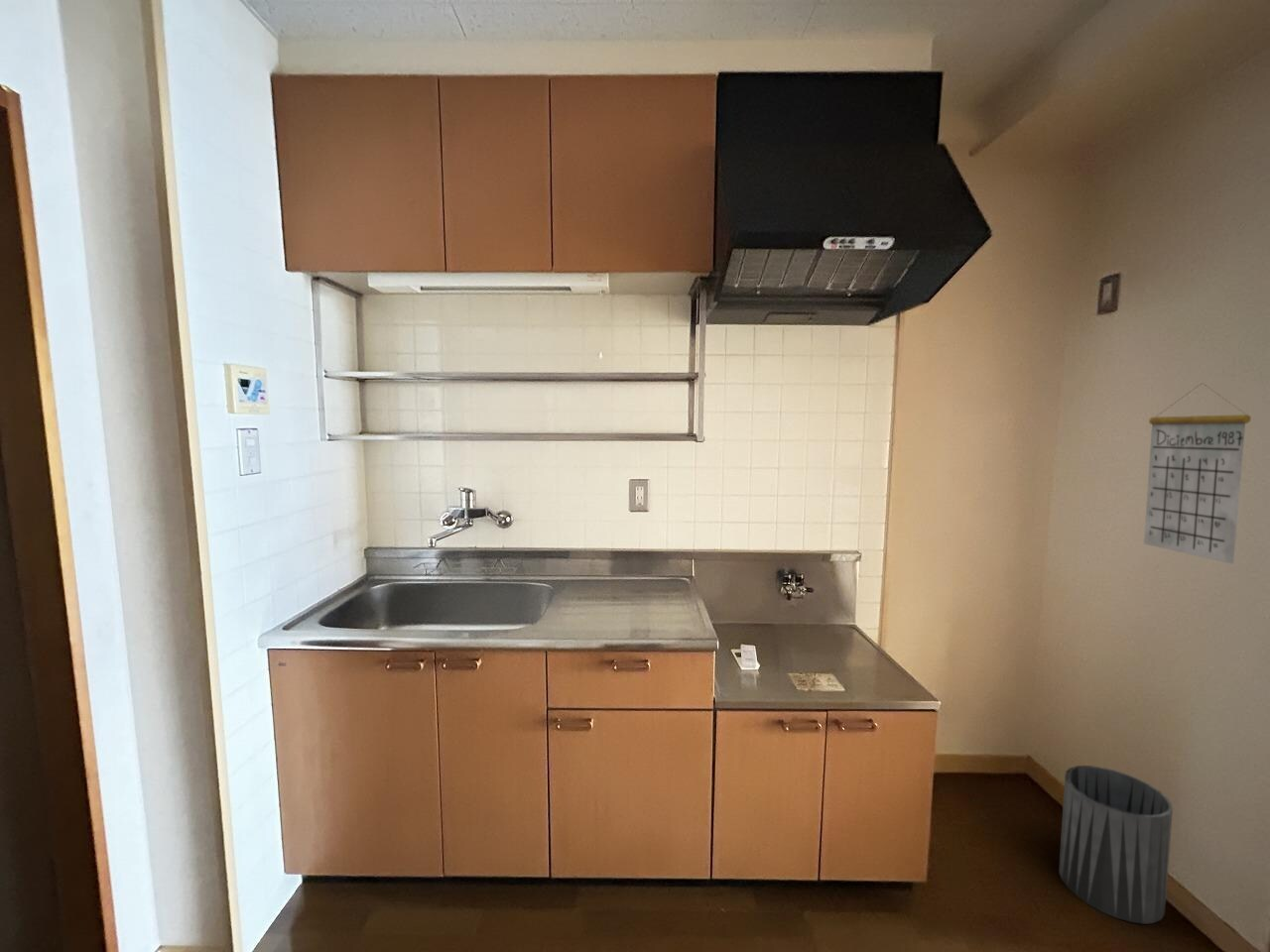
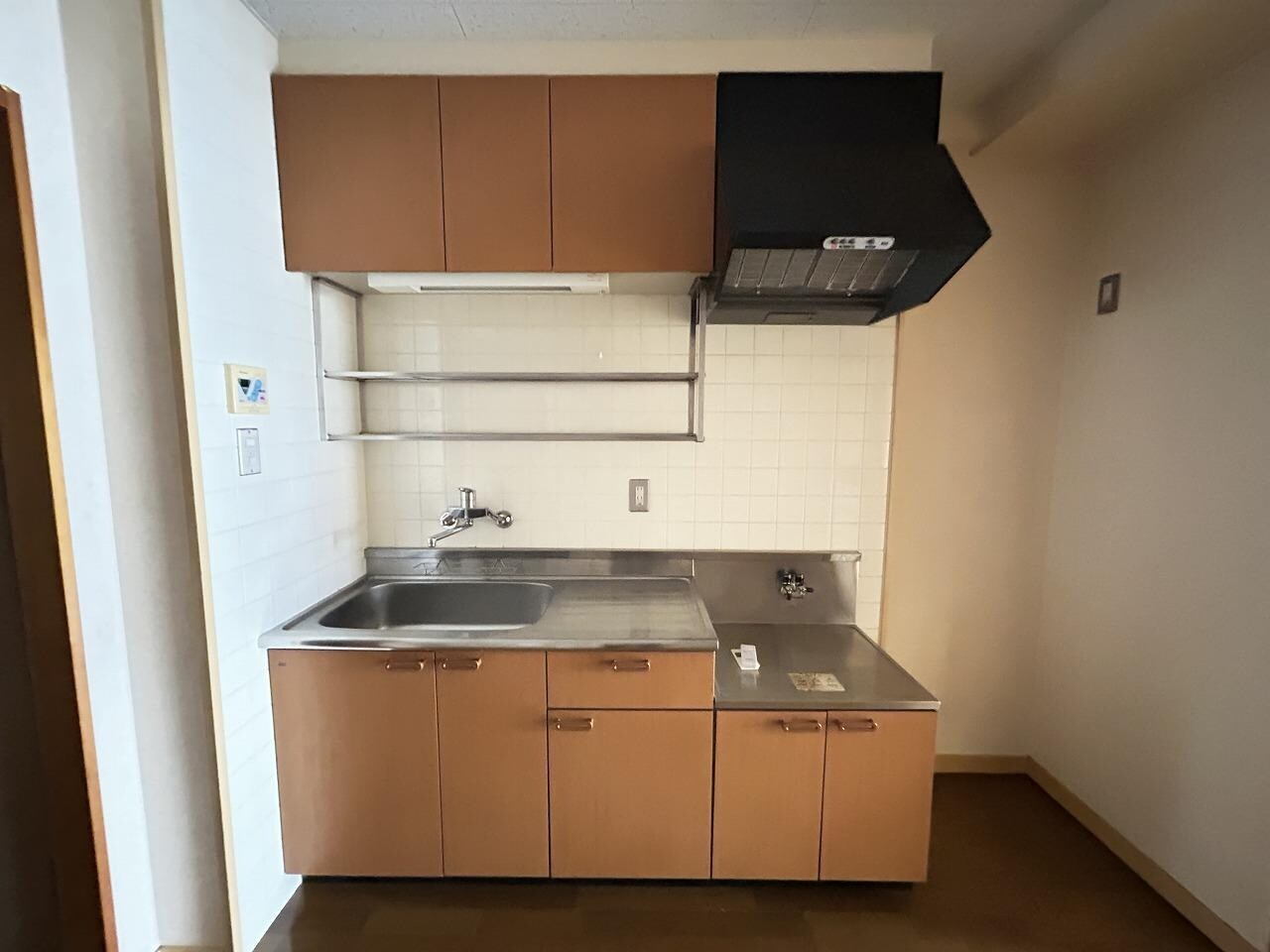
- trash can [1058,765,1174,925]
- calendar [1143,382,1252,565]
